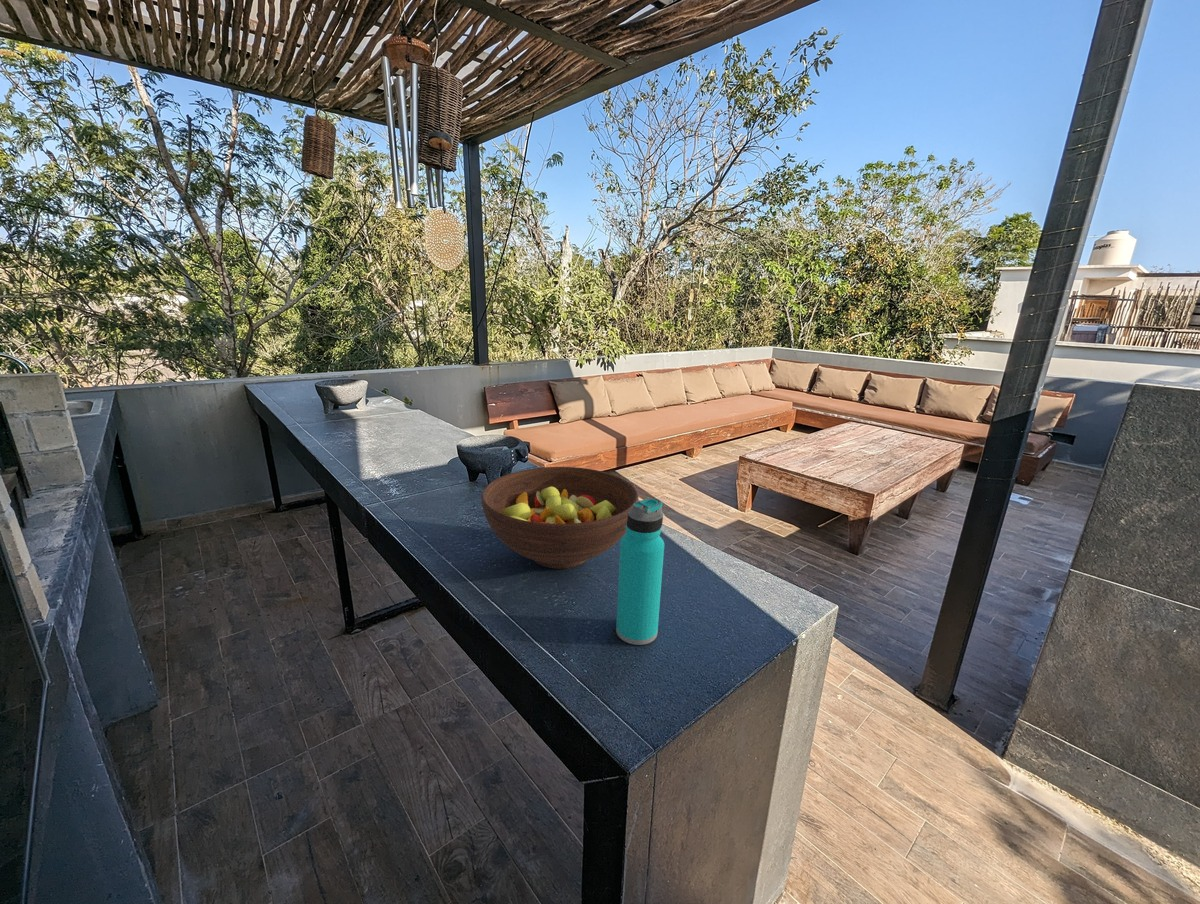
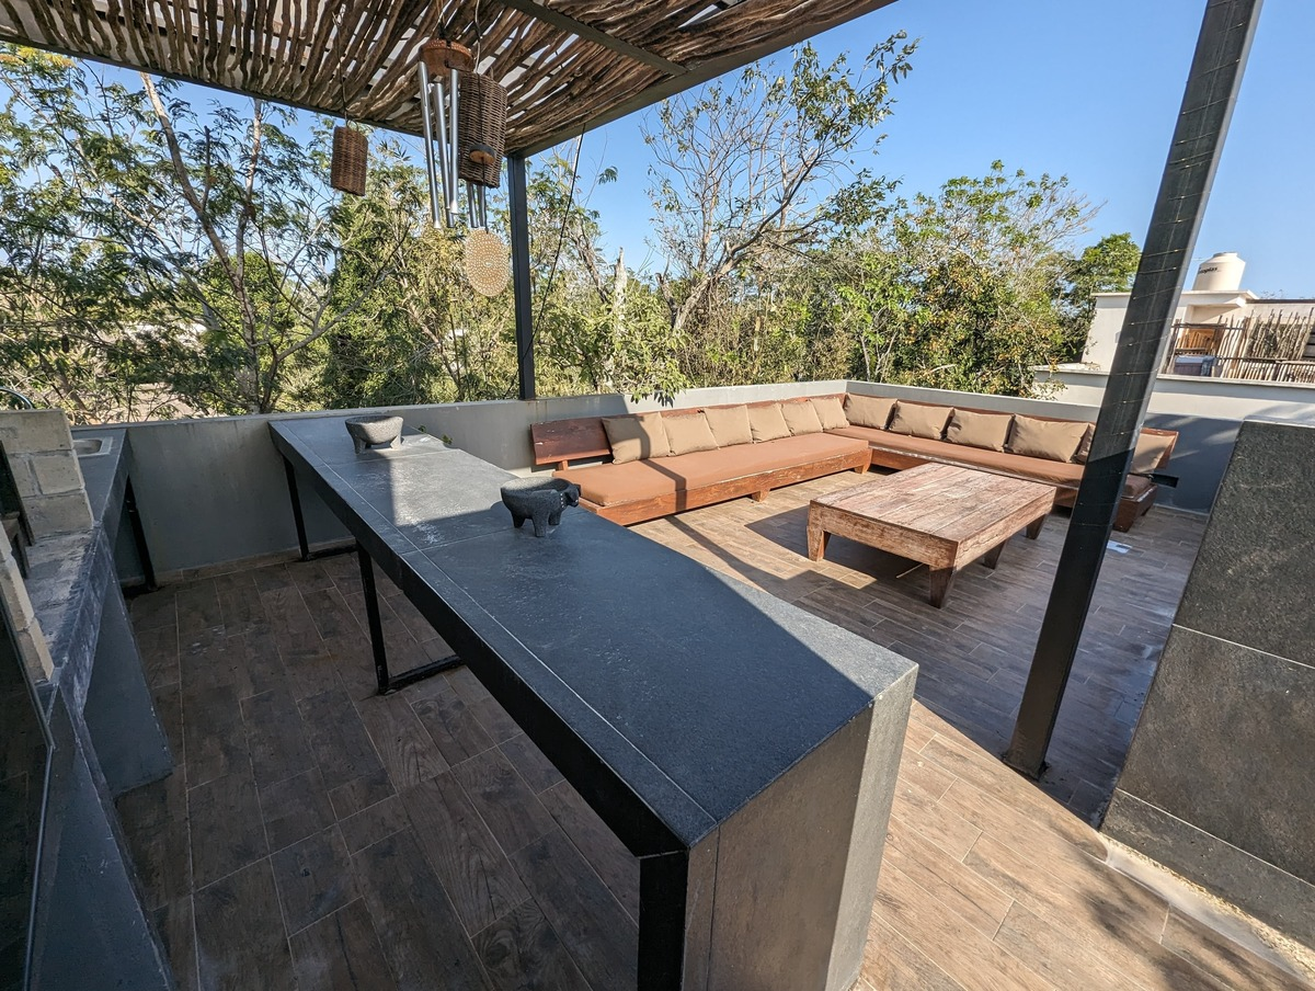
- fruit bowl [481,466,640,570]
- water bottle [615,497,665,646]
